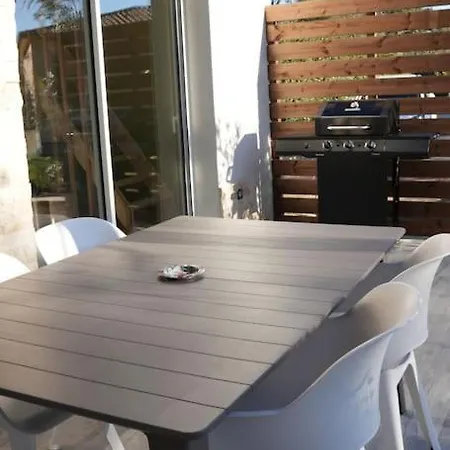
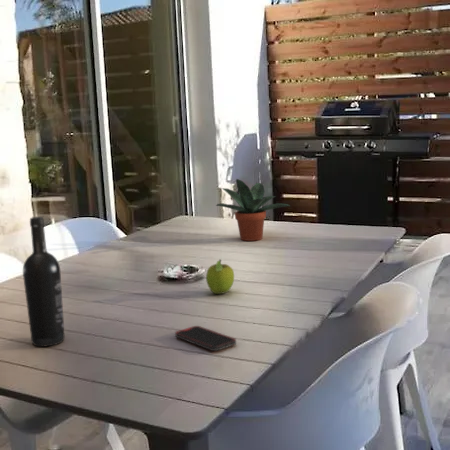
+ fruit [205,258,235,295]
+ wine bottle [22,216,66,347]
+ smartphone [174,325,237,352]
+ potted plant [215,178,291,242]
